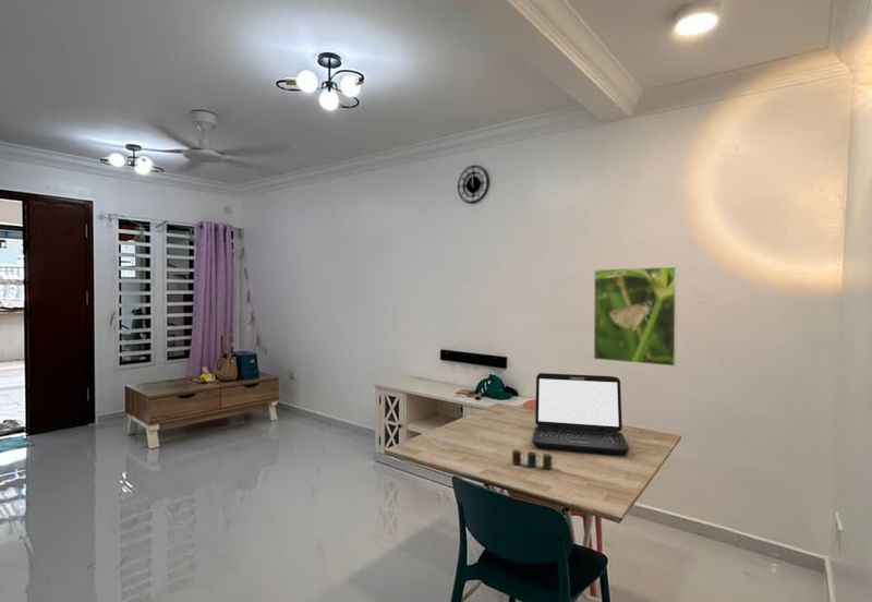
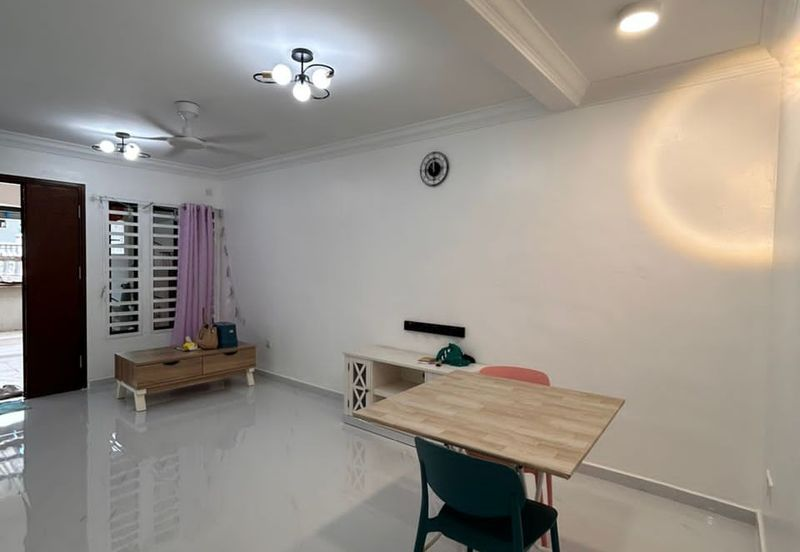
- laptop [532,372,630,456]
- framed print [593,266,678,368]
- cup [511,448,557,470]
